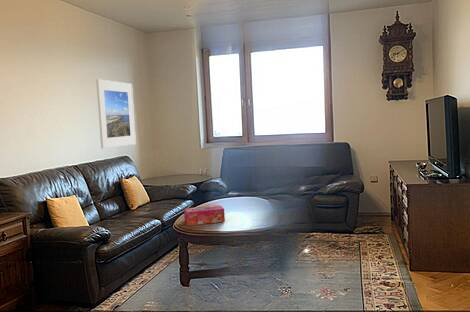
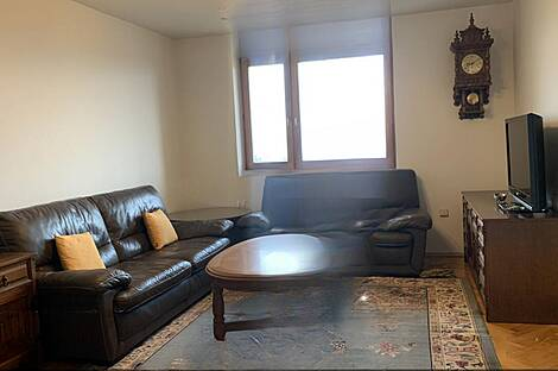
- tissue box [183,204,226,226]
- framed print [95,78,137,149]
